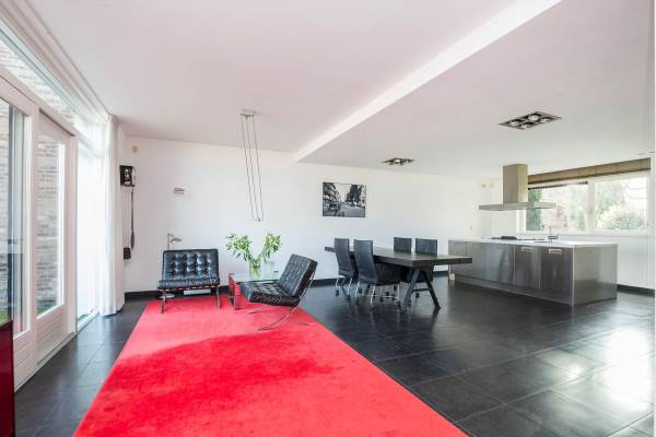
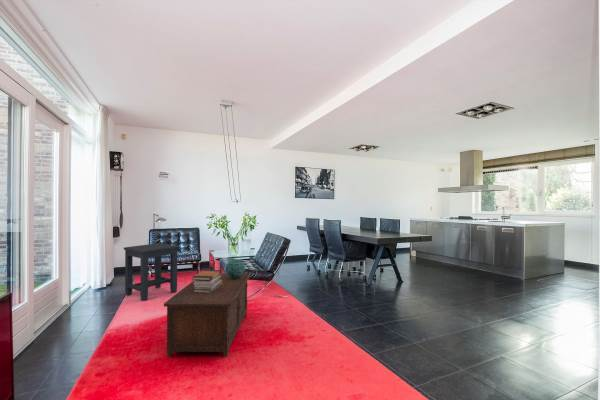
+ cabinet [163,272,252,358]
+ side table [123,242,180,302]
+ decorative sphere [225,258,246,278]
+ book stack [191,269,223,293]
